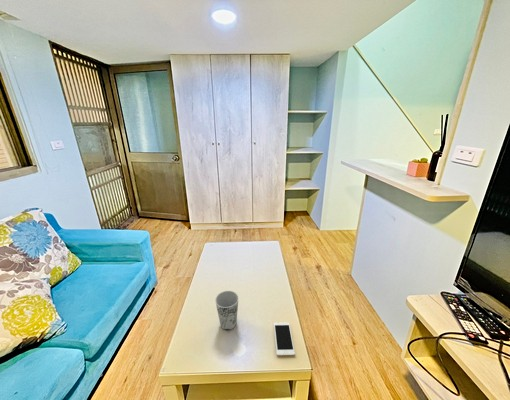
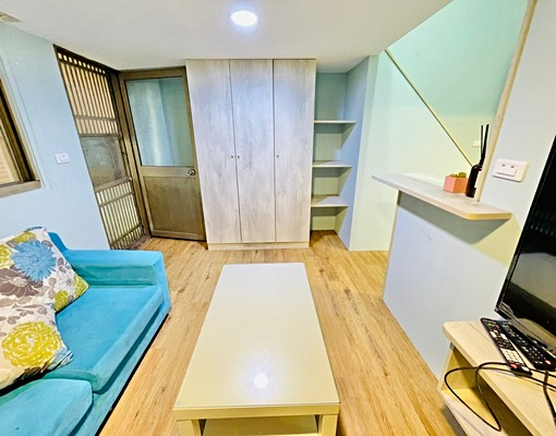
- cell phone [273,322,296,357]
- cup [214,290,239,331]
